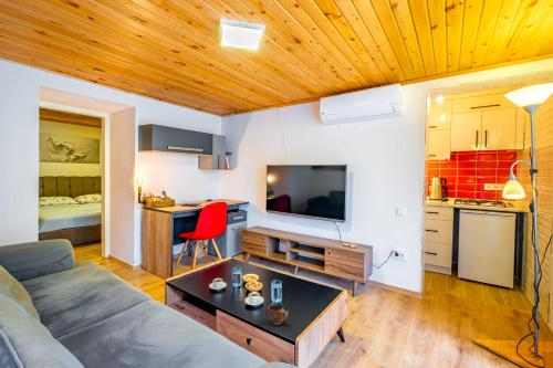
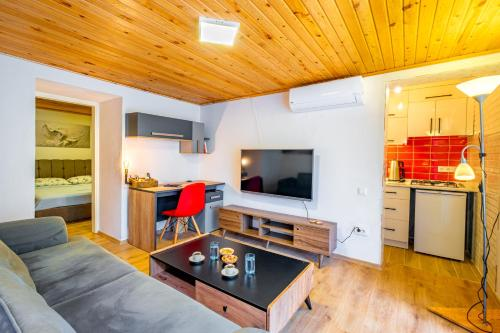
- mug [267,303,289,326]
